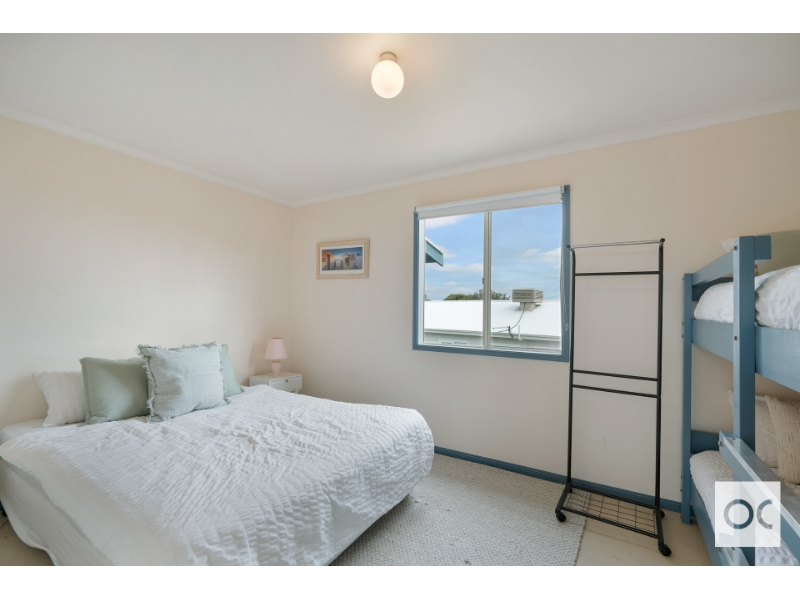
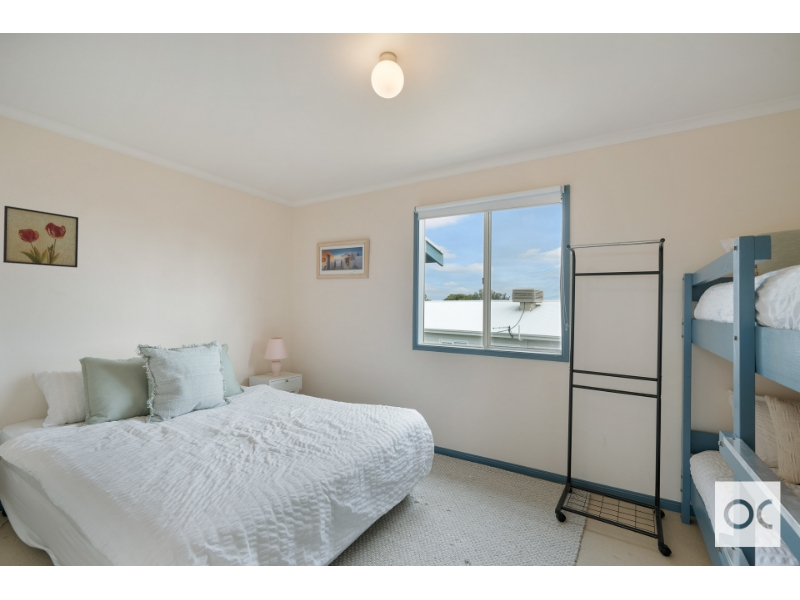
+ wall art [2,205,79,269]
